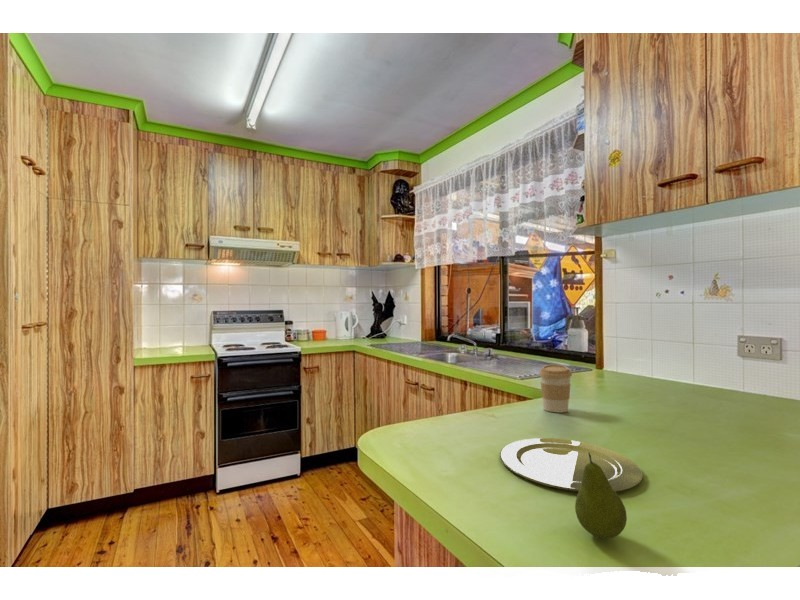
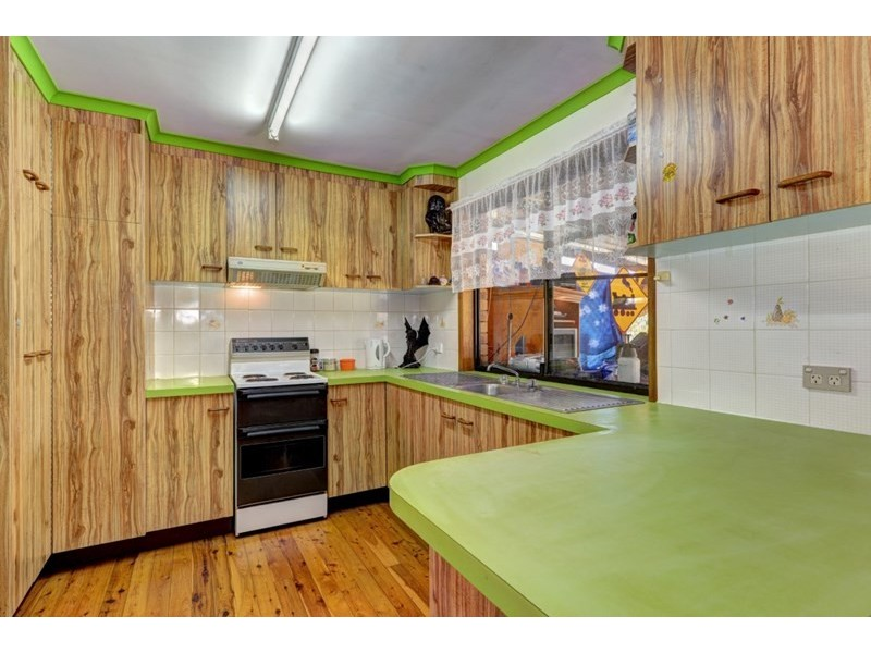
- plate [499,437,643,493]
- coffee cup [538,364,573,413]
- fruit [574,452,628,540]
